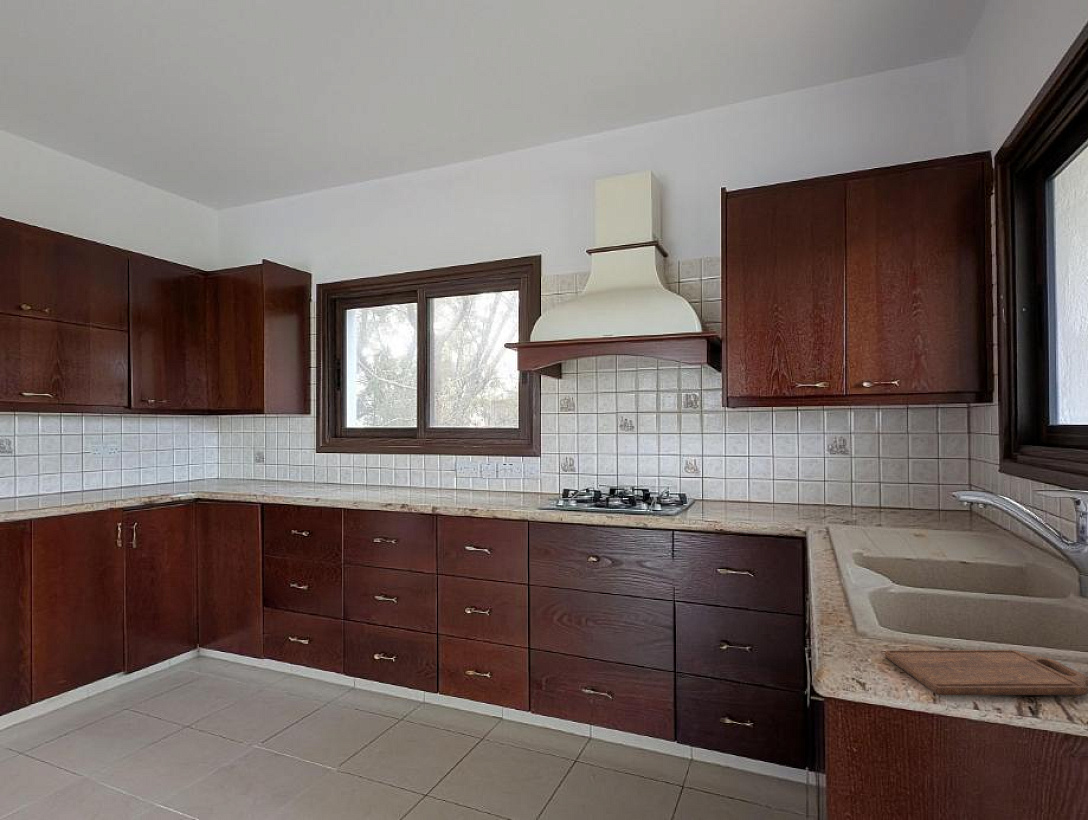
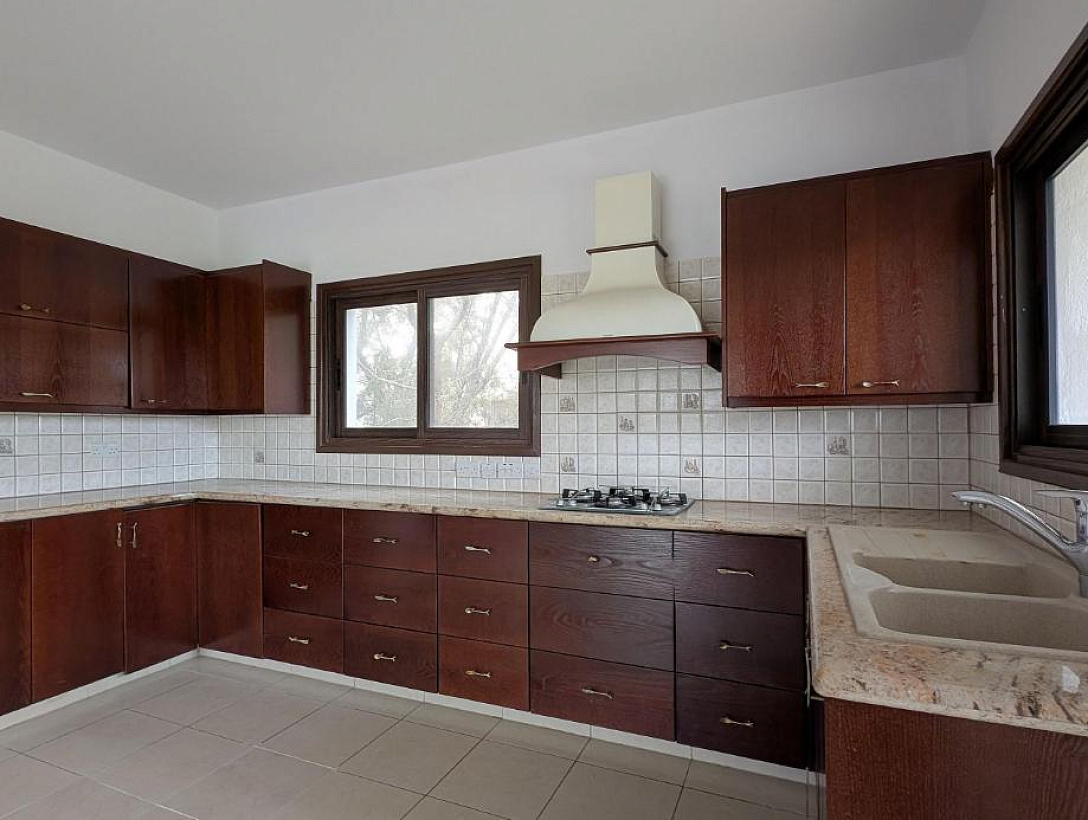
- cutting board [884,649,1088,696]
